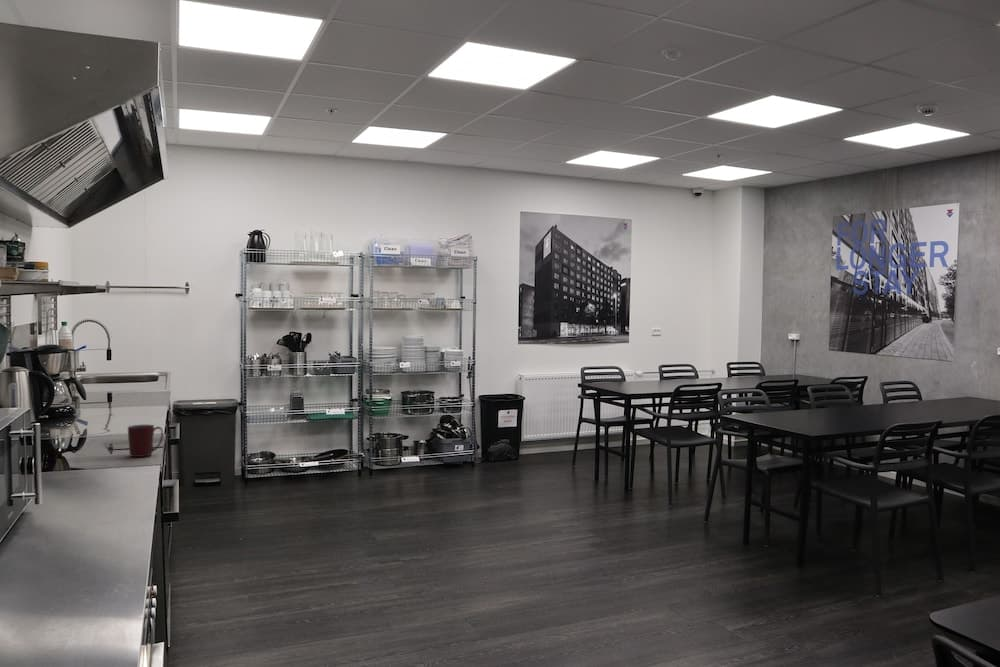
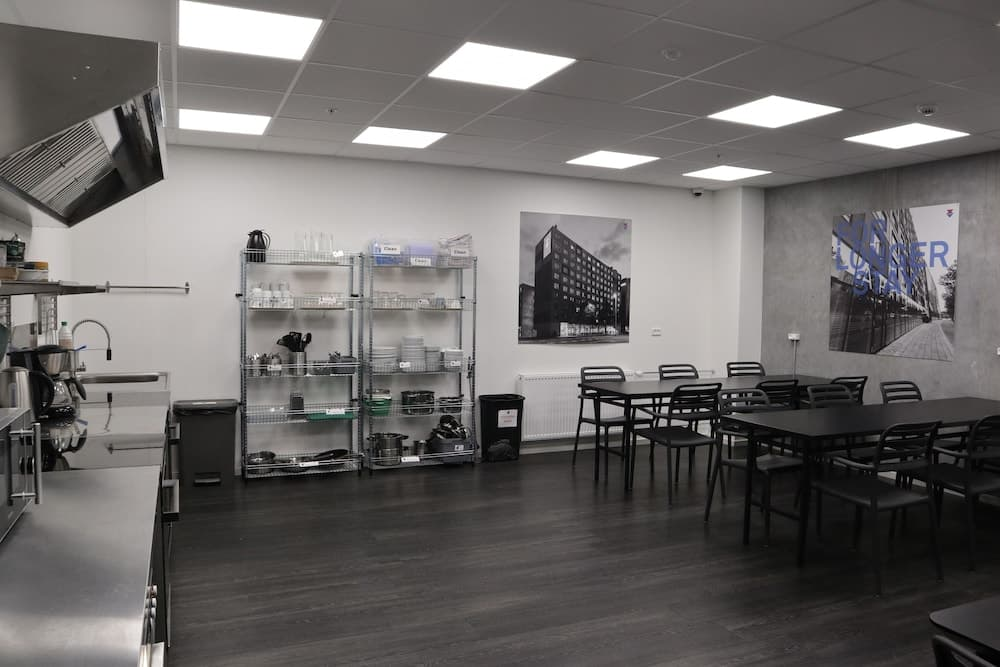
- mug [127,424,164,458]
